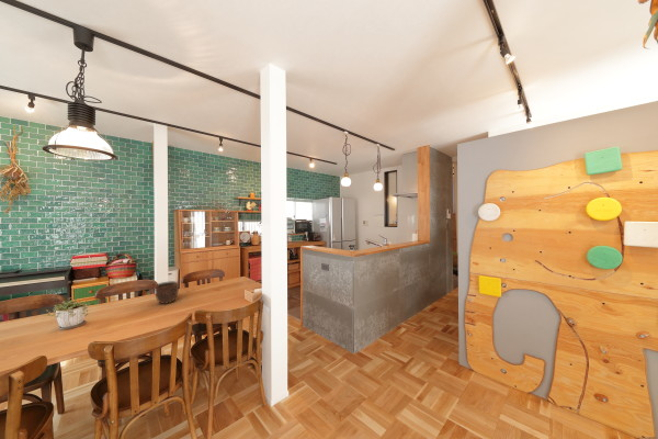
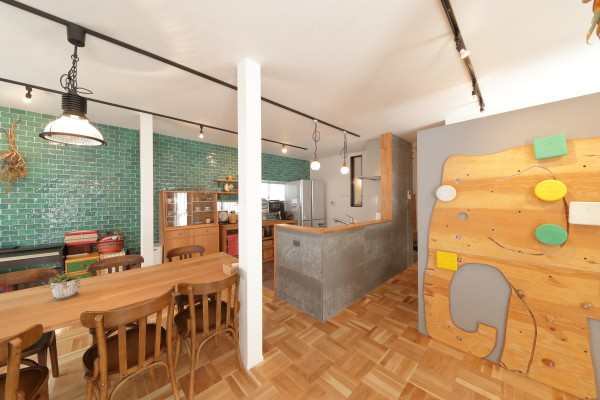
- bowl [154,280,180,305]
